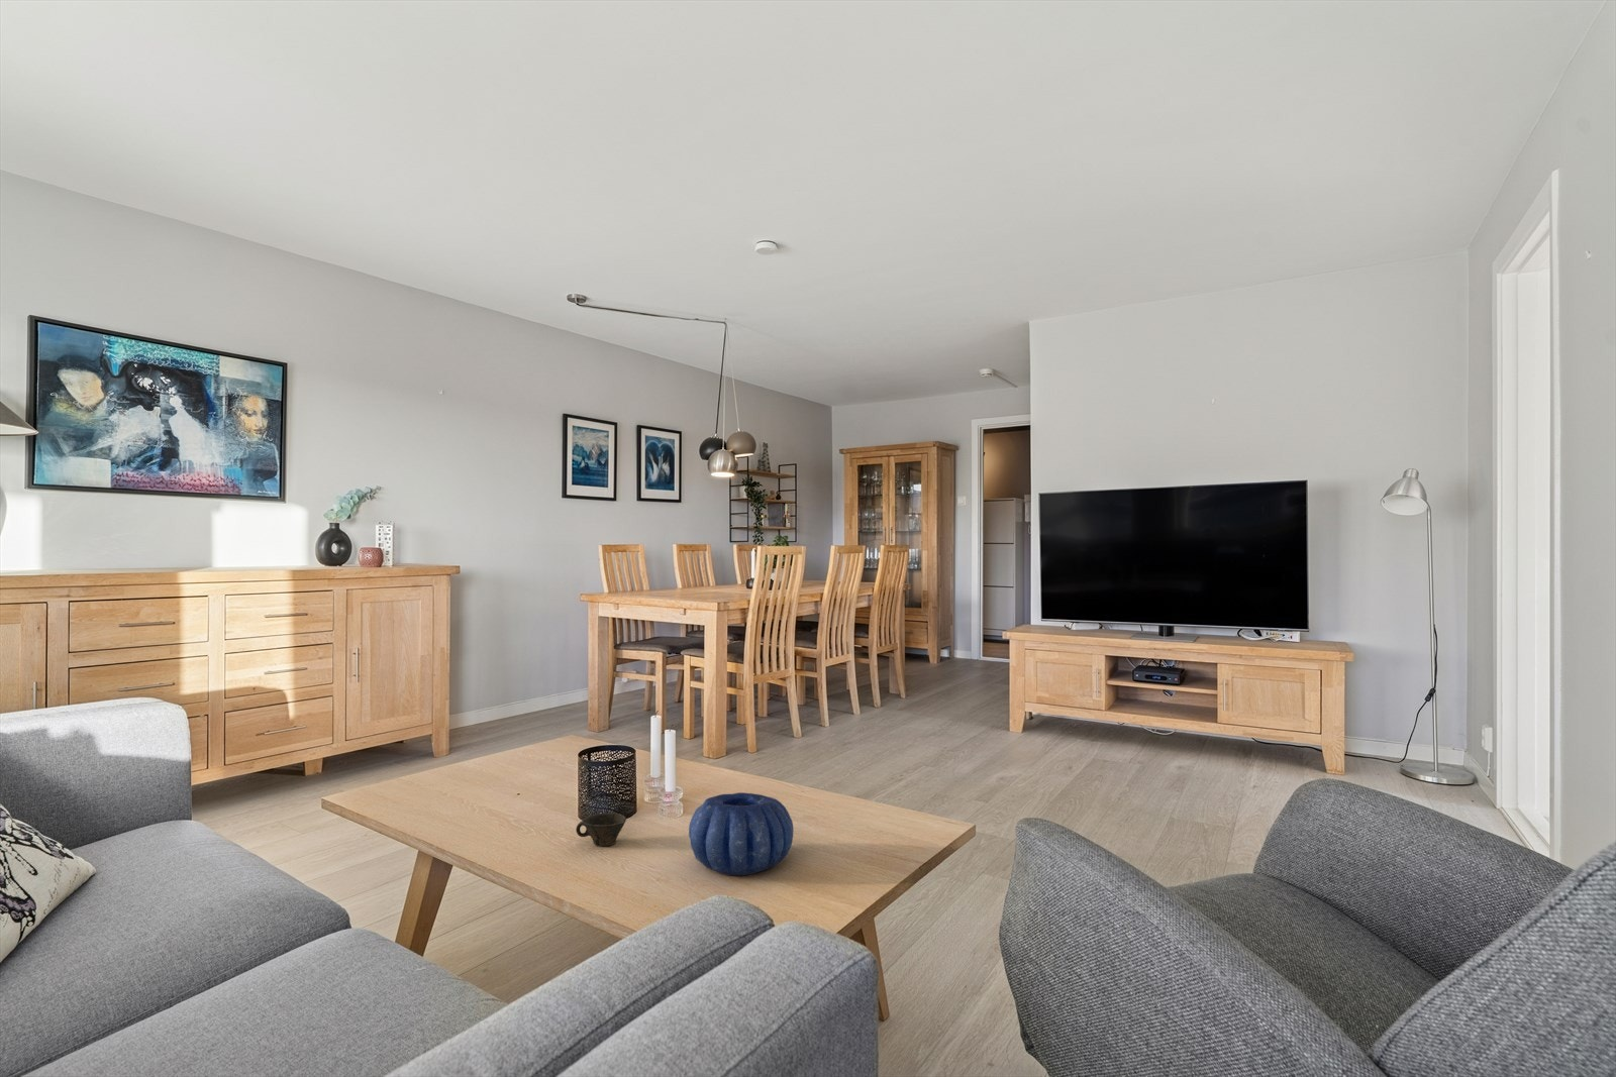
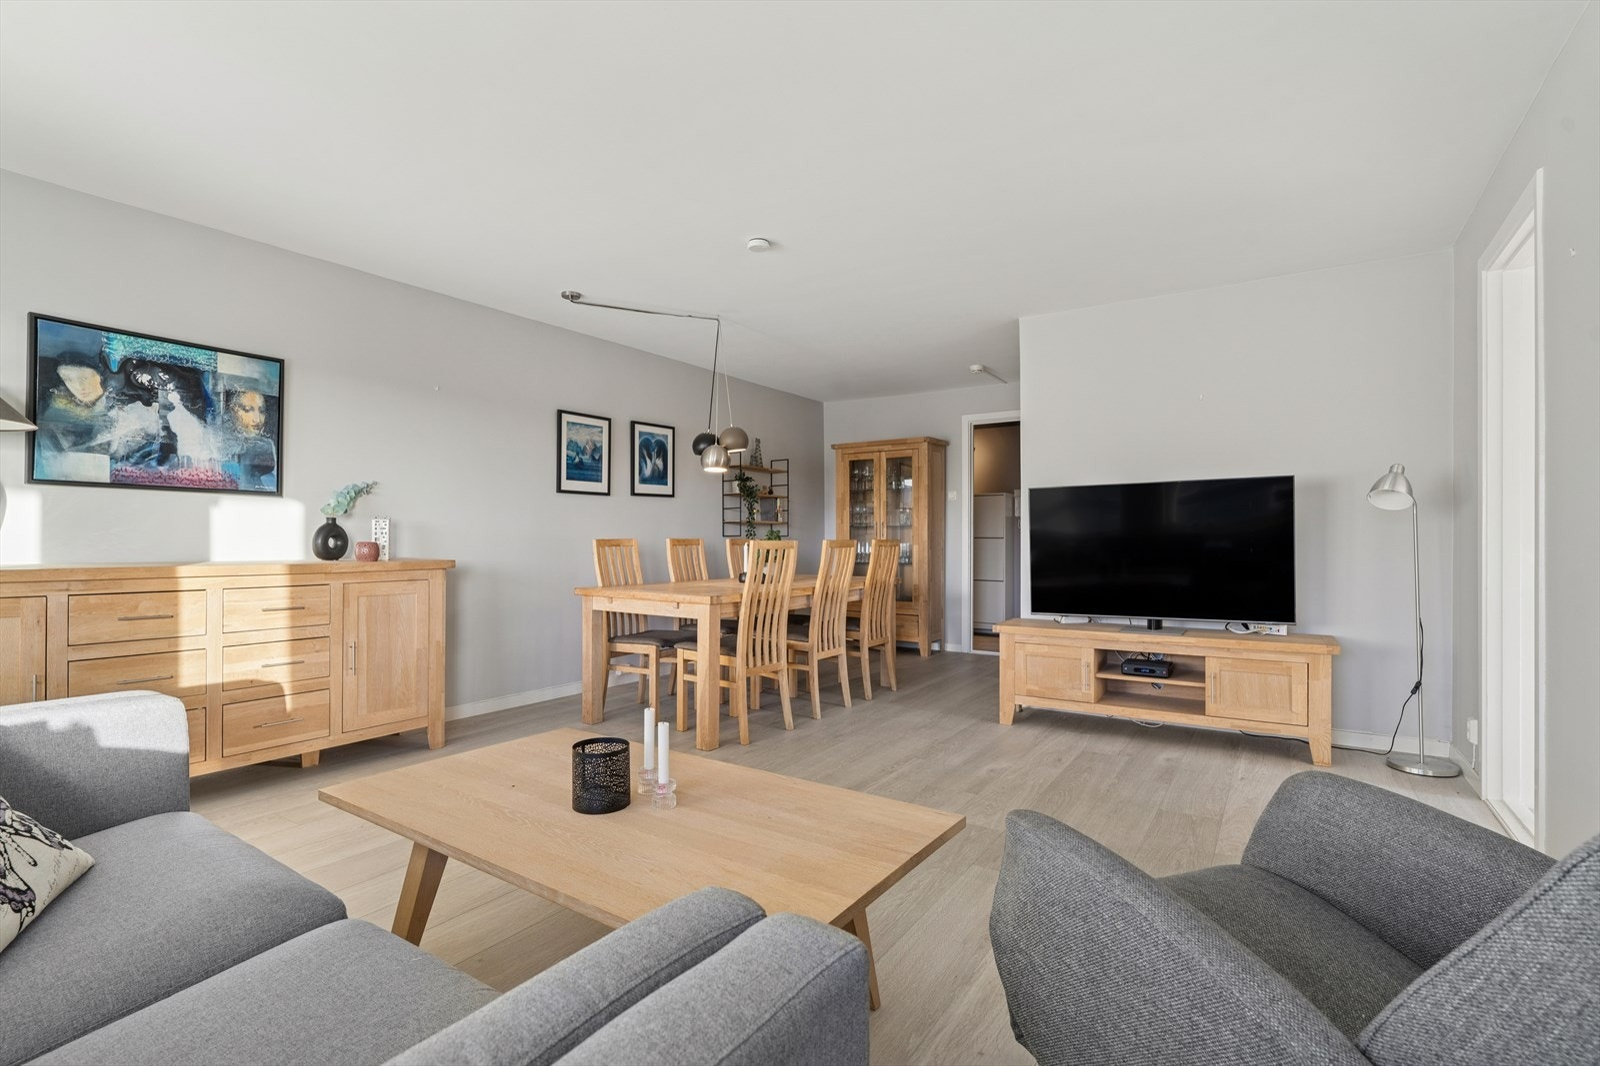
- cup [575,811,628,847]
- decorative bowl [688,791,794,876]
